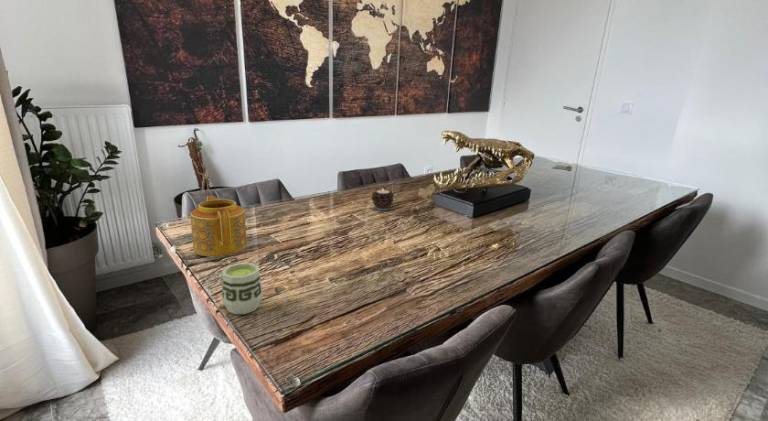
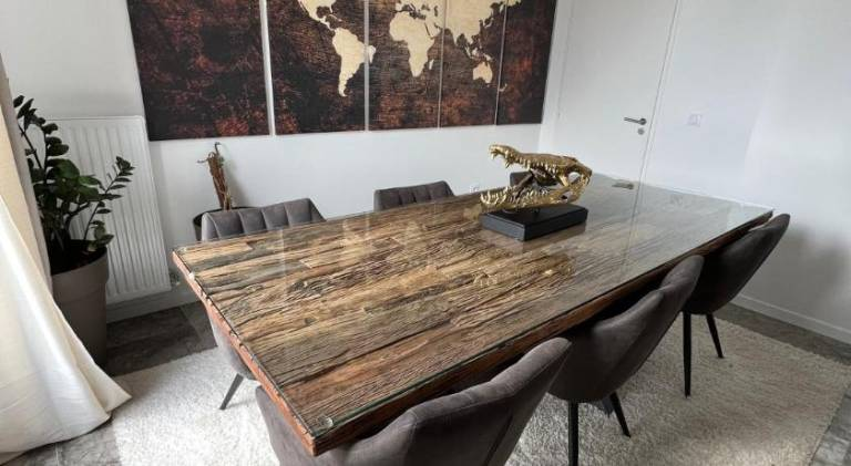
- cup [221,262,264,315]
- candle [371,189,395,211]
- teapot [189,195,248,257]
